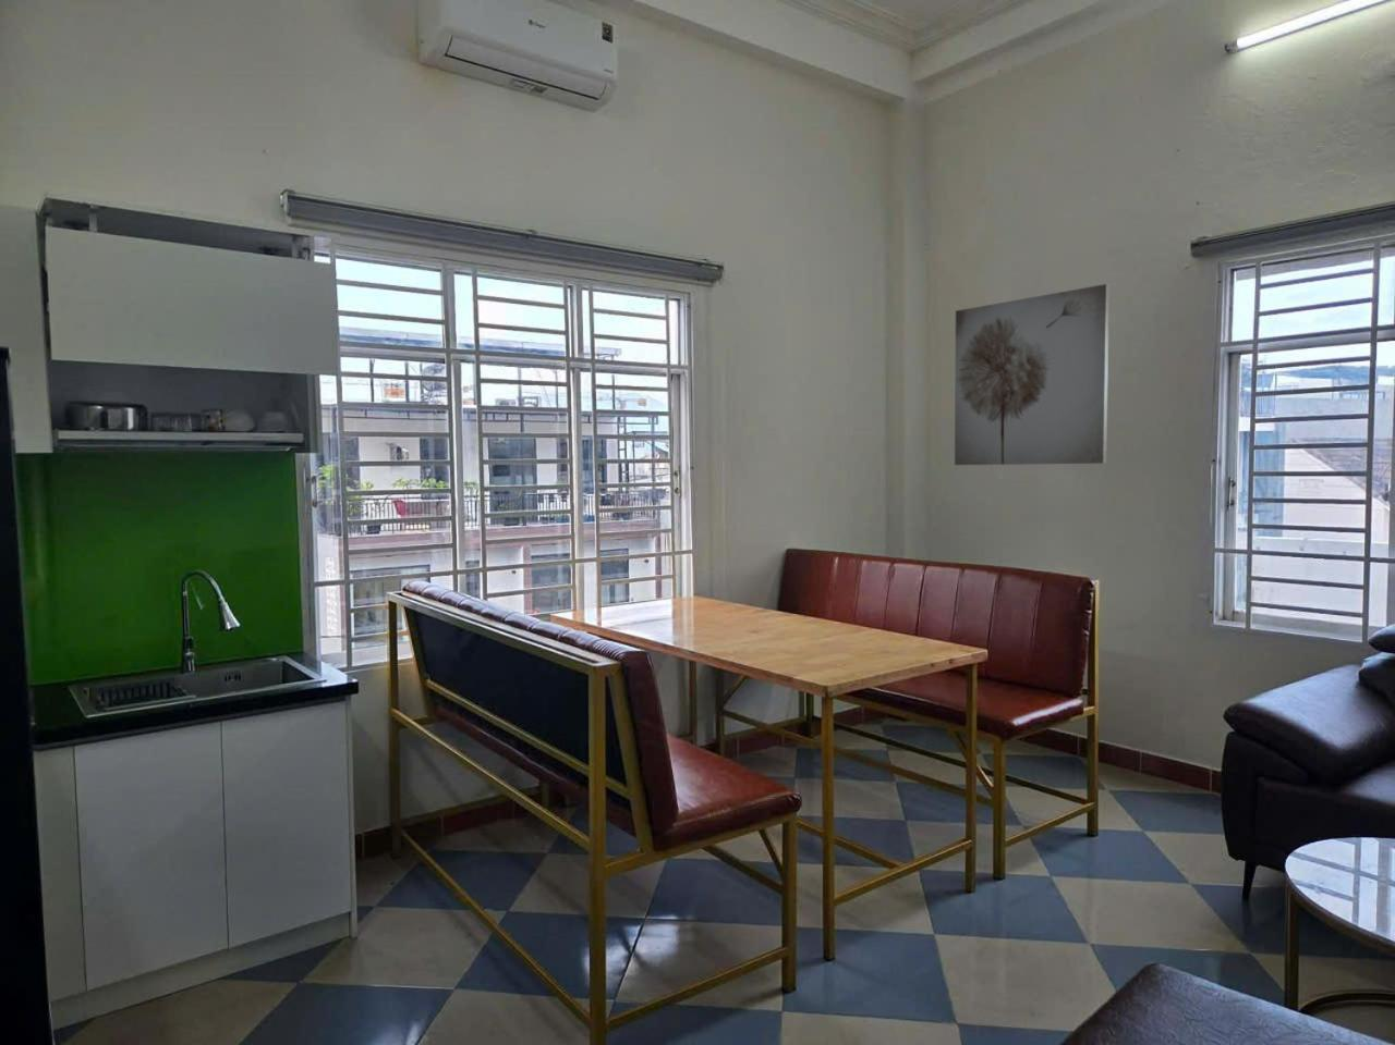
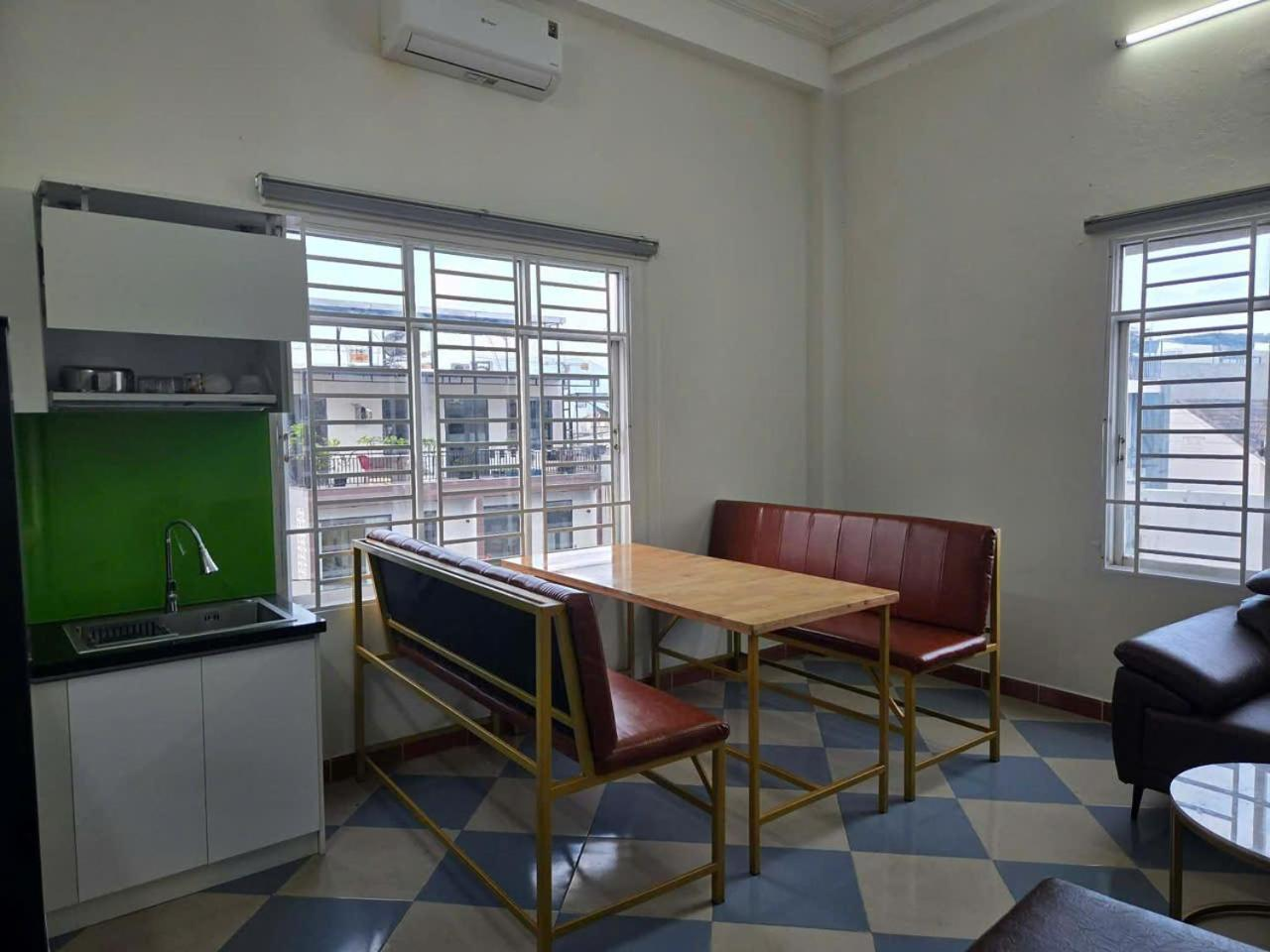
- wall art [953,283,1111,465]
